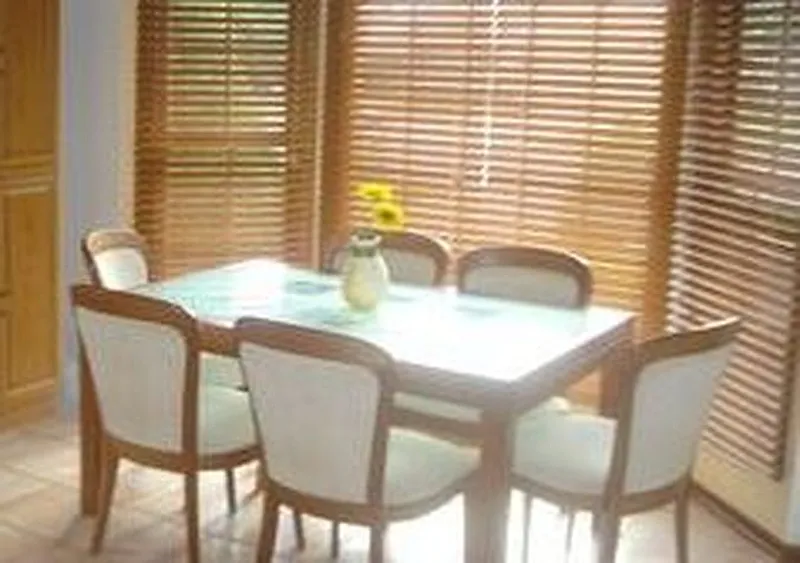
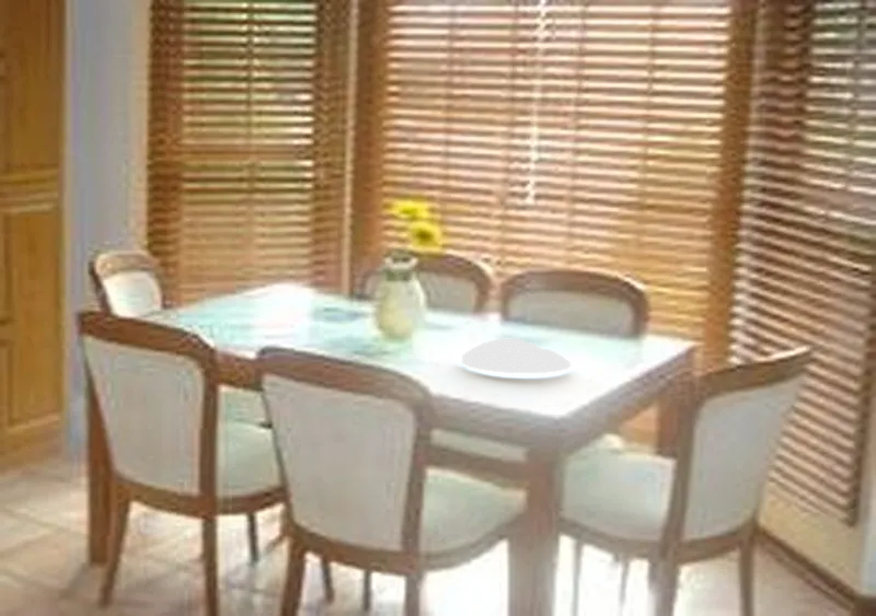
+ plate [461,338,573,374]
